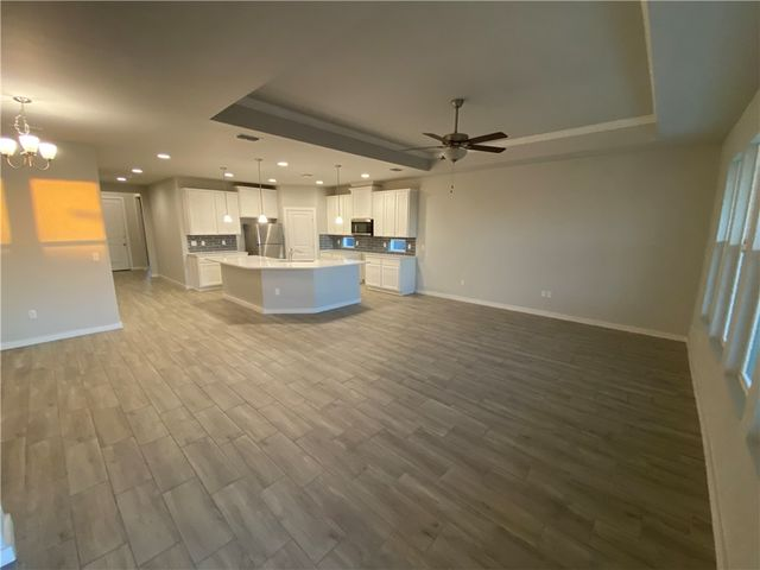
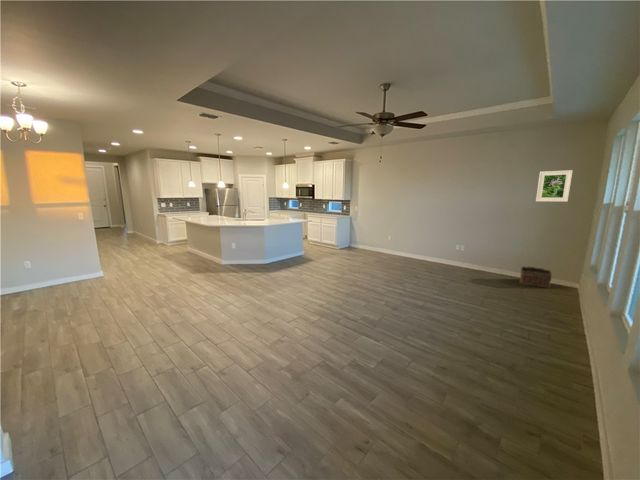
+ basket [519,266,553,289]
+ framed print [535,169,574,203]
